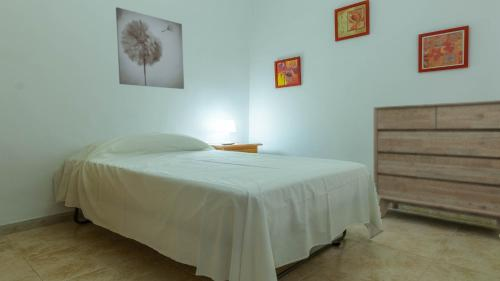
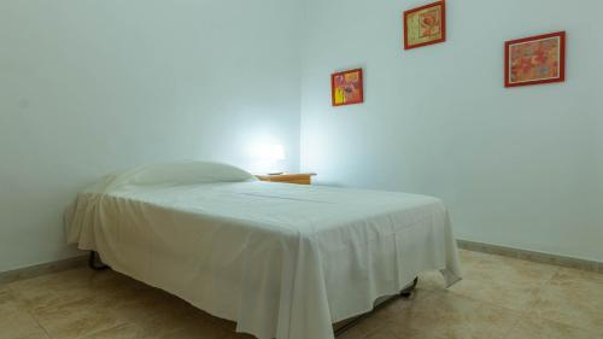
- wall art [115,6,185,90]
- dresser [373,99,500,233]
